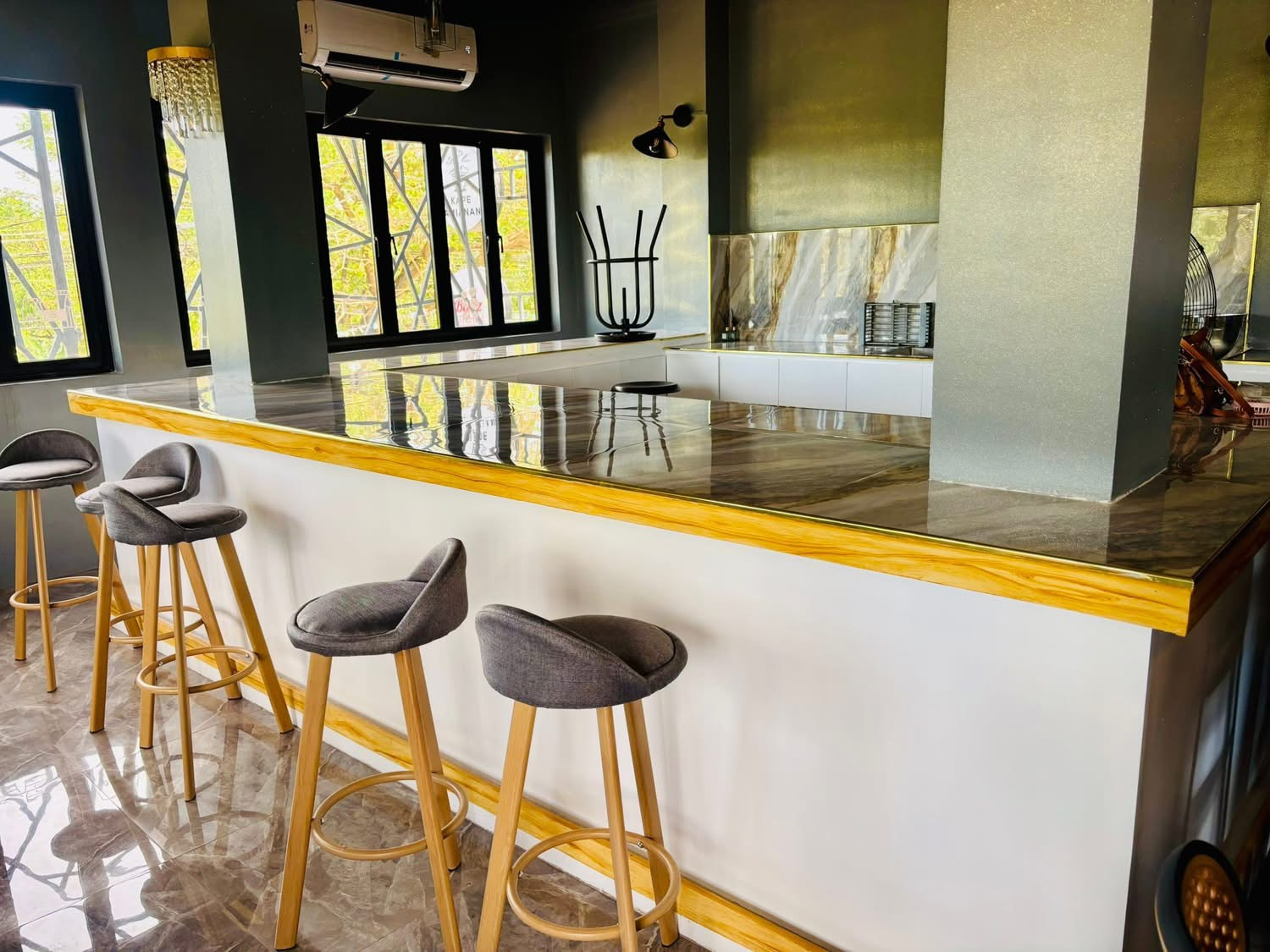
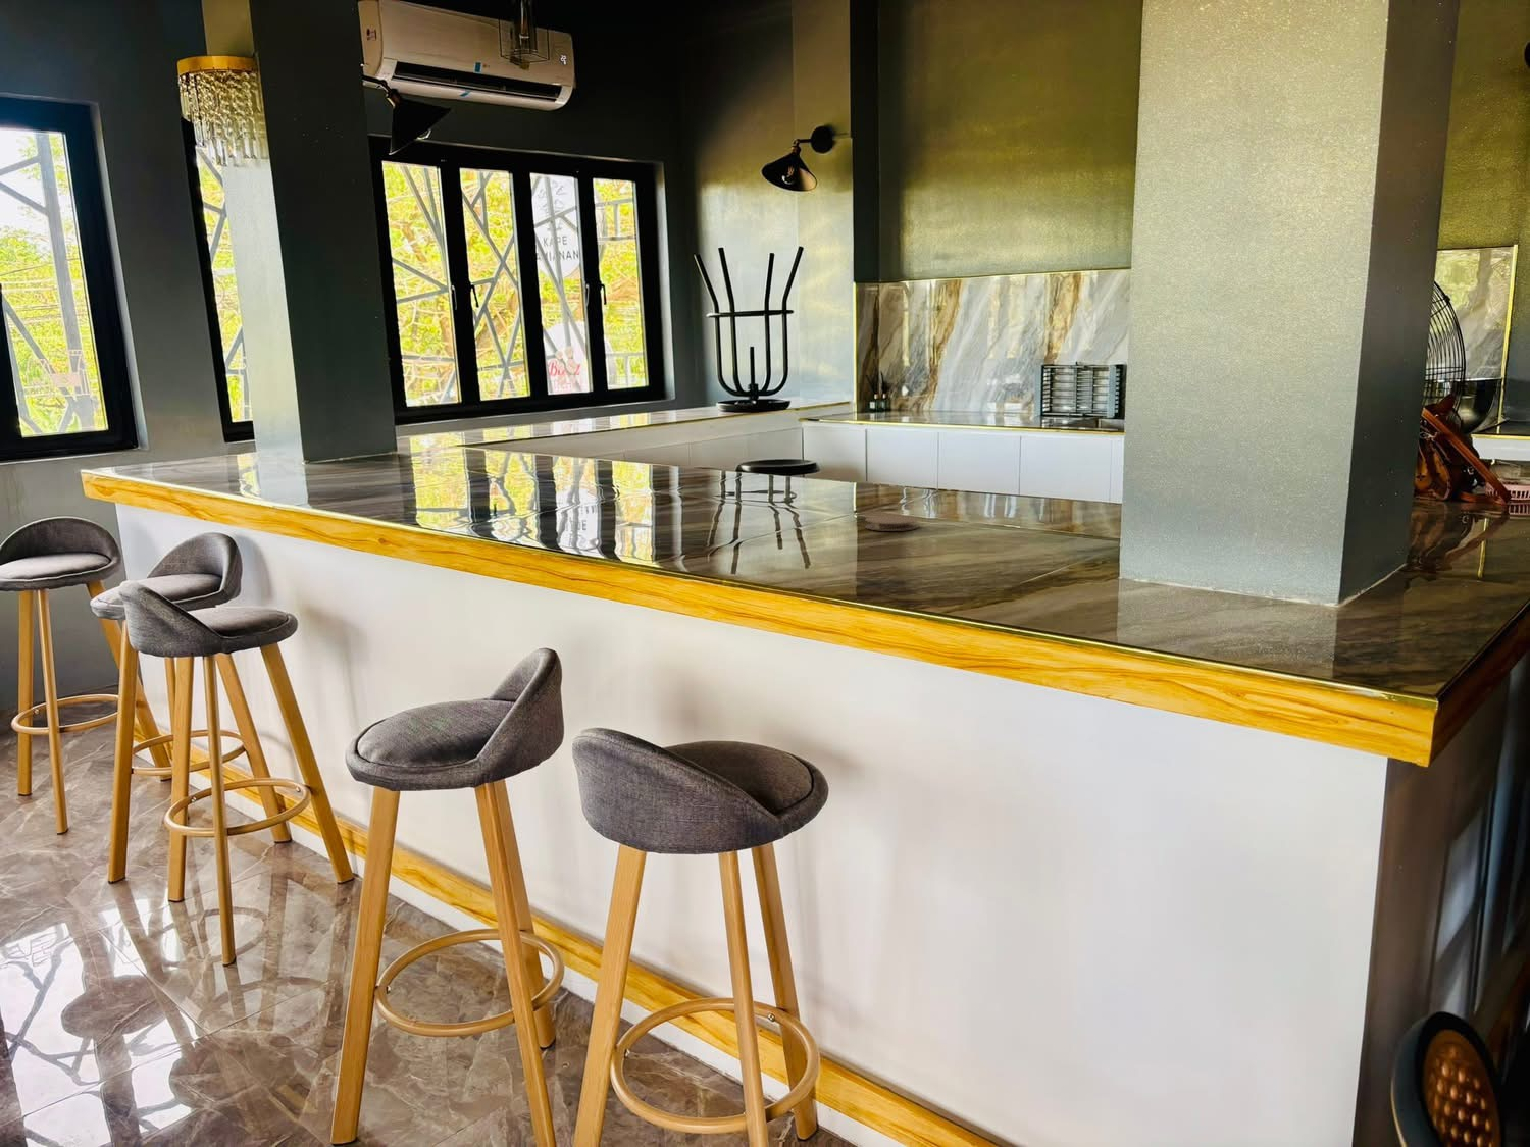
+ coaster [864,513,920,533]
